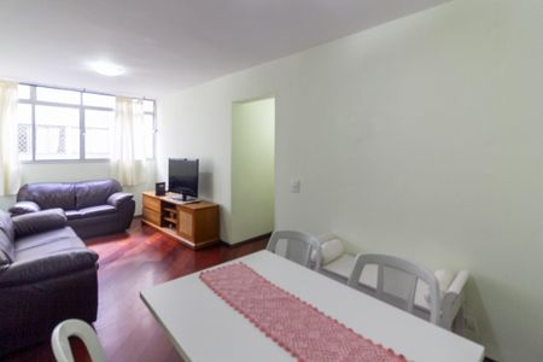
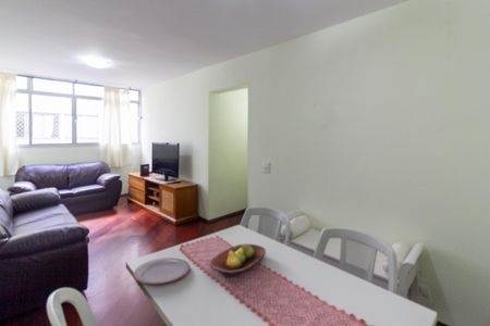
+ fruit bowl [208,242,267,278]
+ plate [133,256,191,285]
